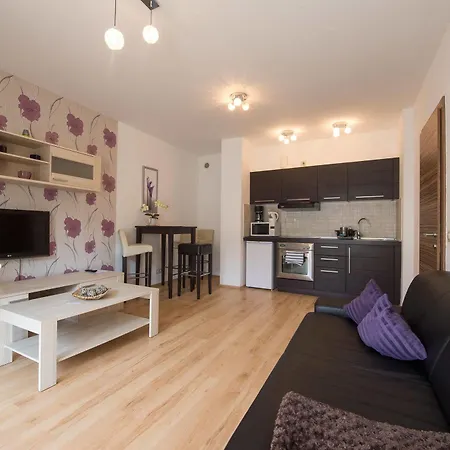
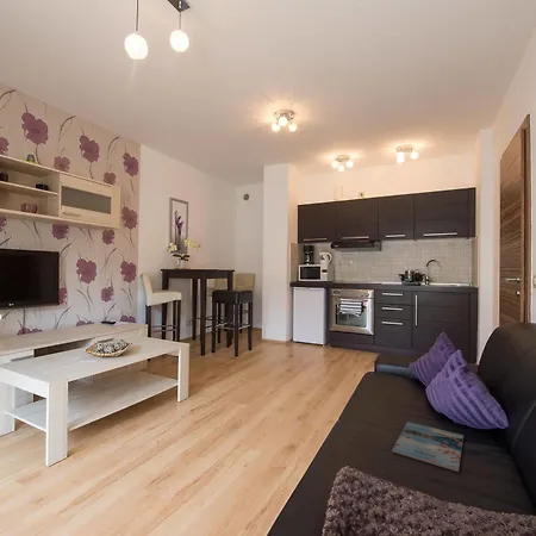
+ magazine [391,420,465,473]
